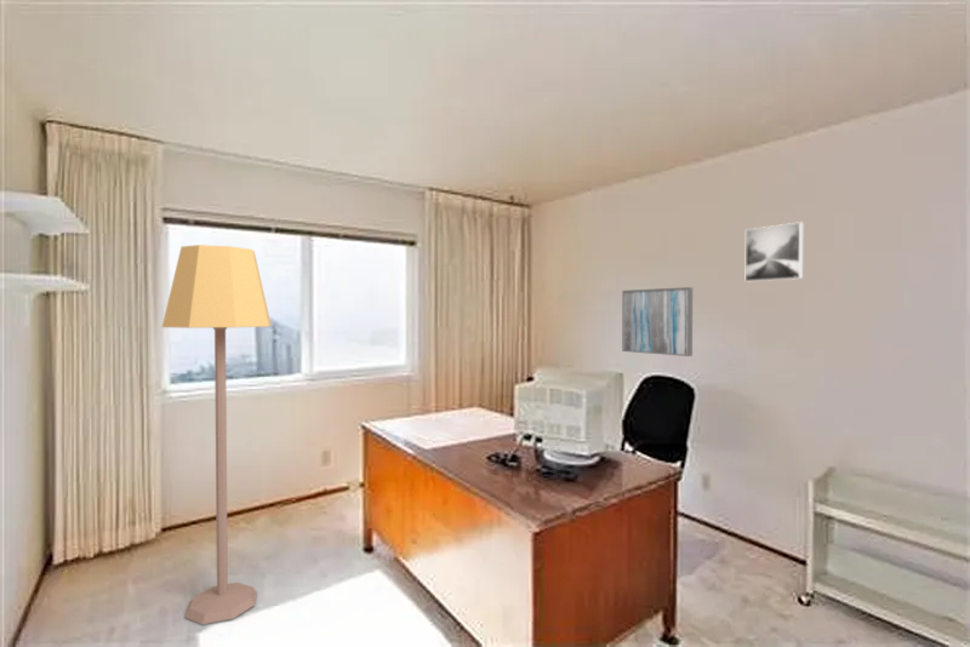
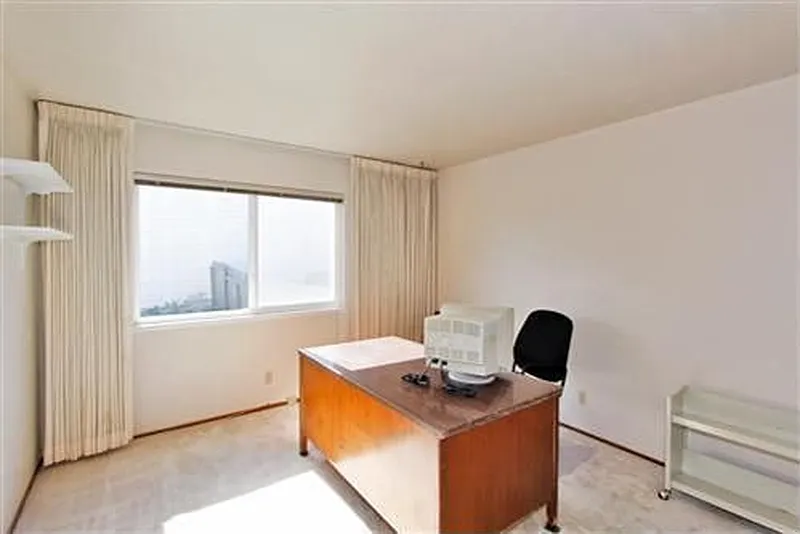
- lamp [161,244,273,625]
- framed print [744,221,804,282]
- wall art [621,286,694,357]
